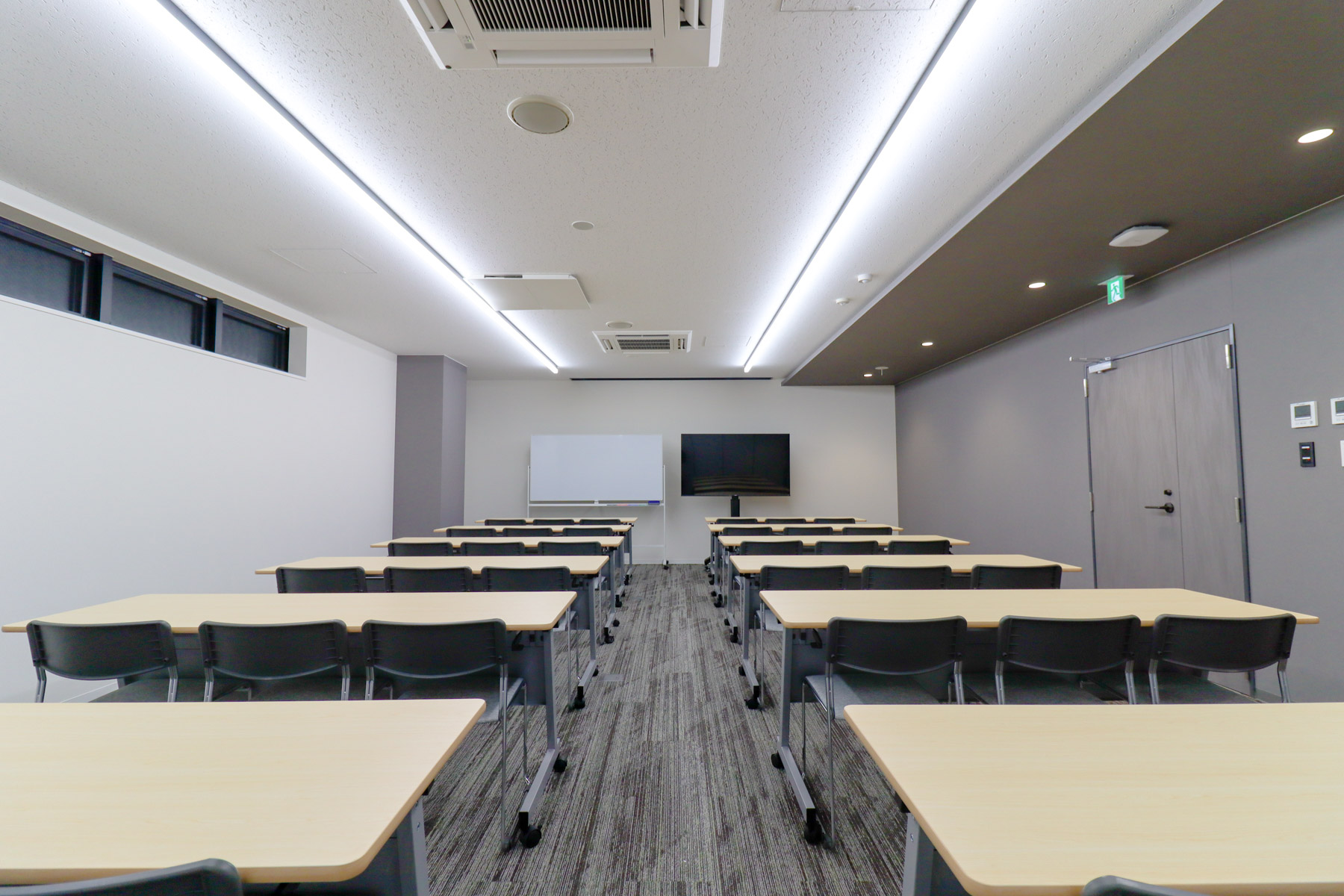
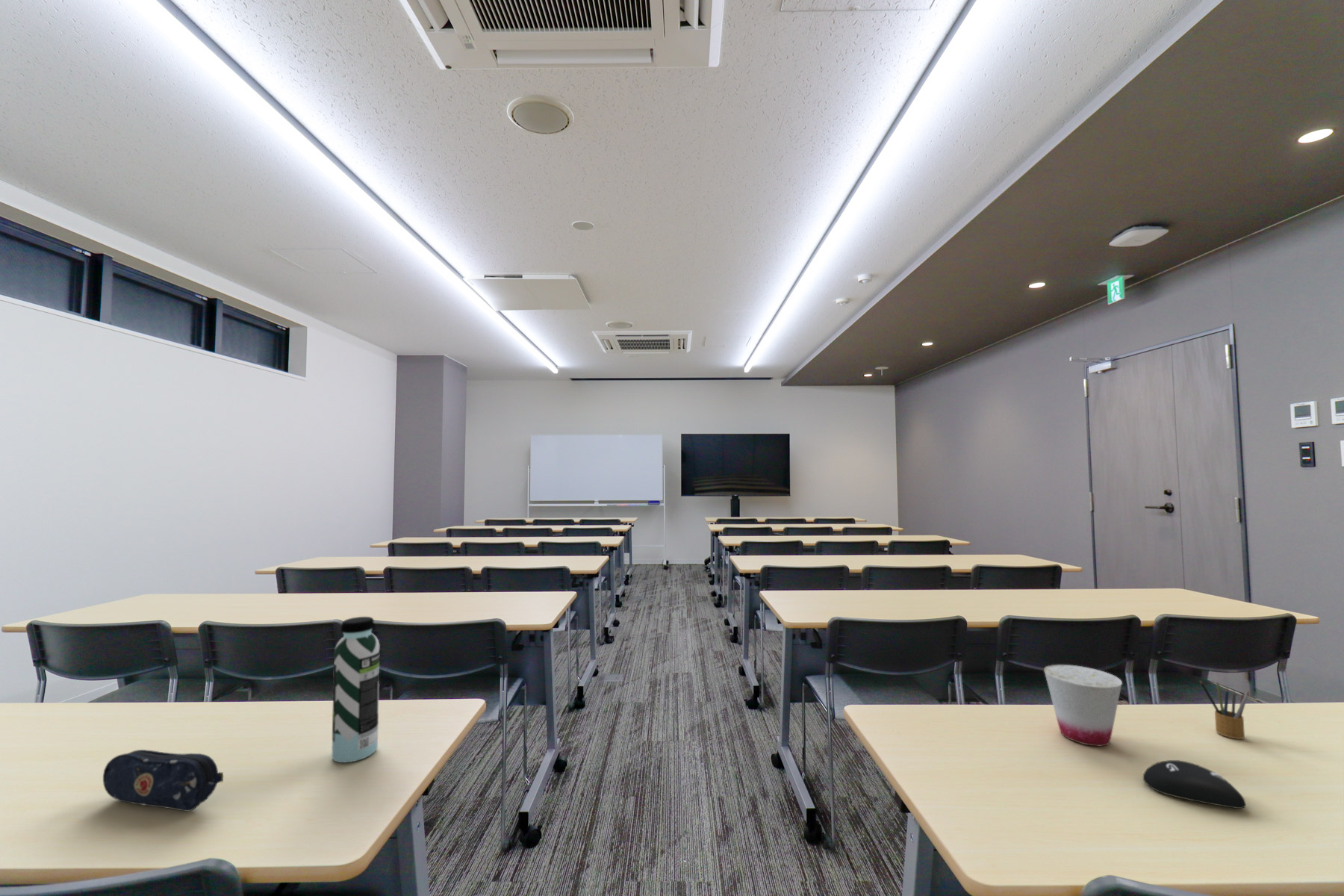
+ cup [1043,664,1123,747]
+ pencil case [102,749,224,812]
+ water bottle [331,616,380,763]
+ pencil box [1198,679,1250,740]
+ computer mouse [1142,759,1247,809]
